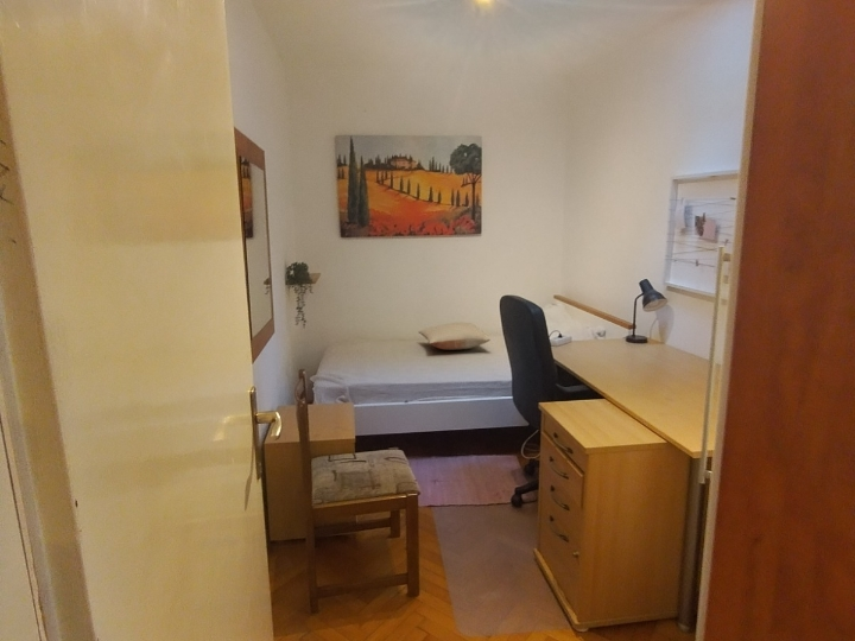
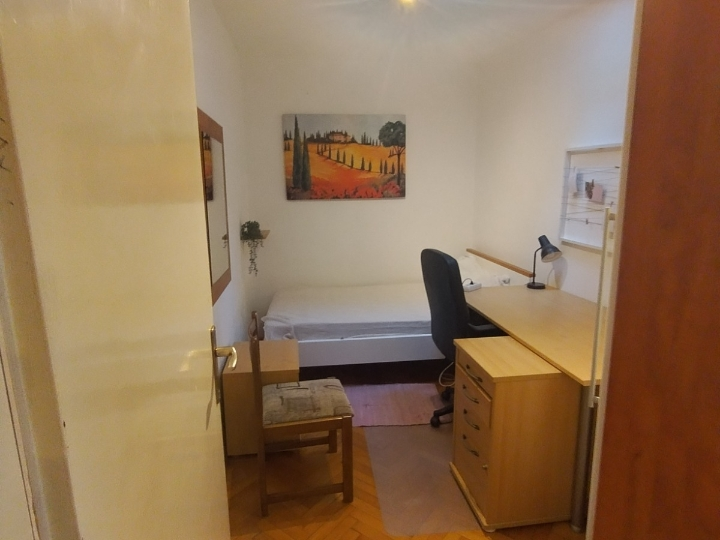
- pillow [417,322,492,351]
